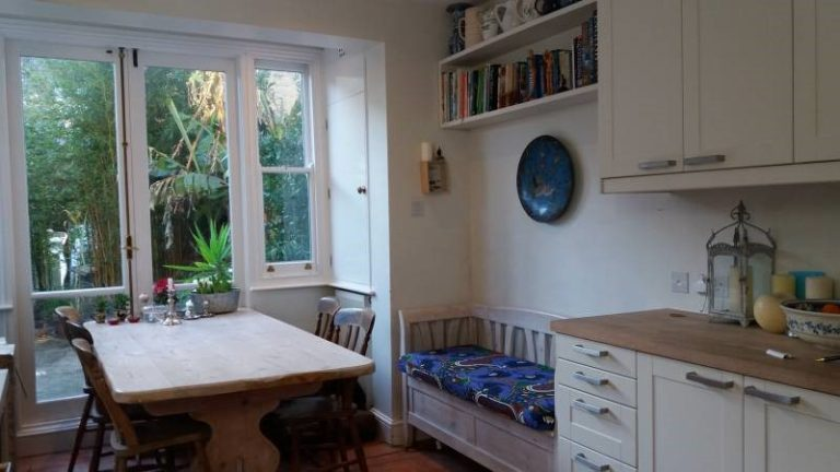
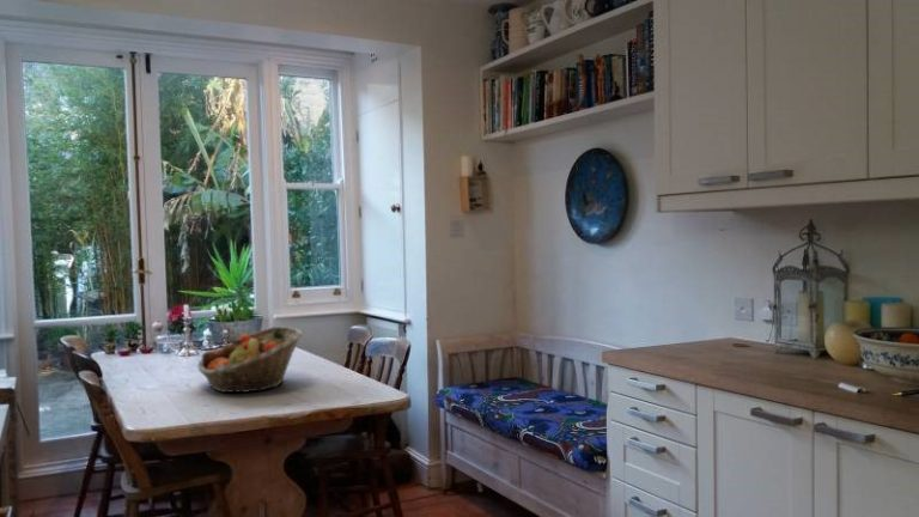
+ fruit basket [196,326,304,394]
